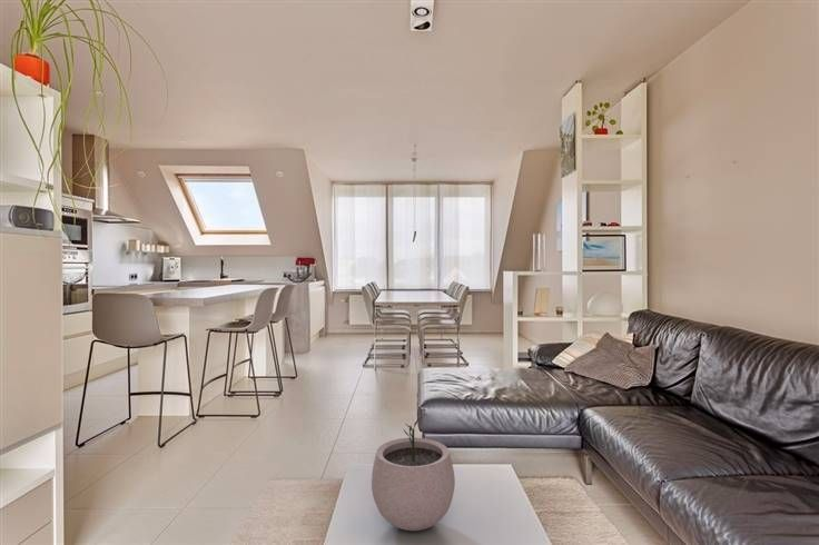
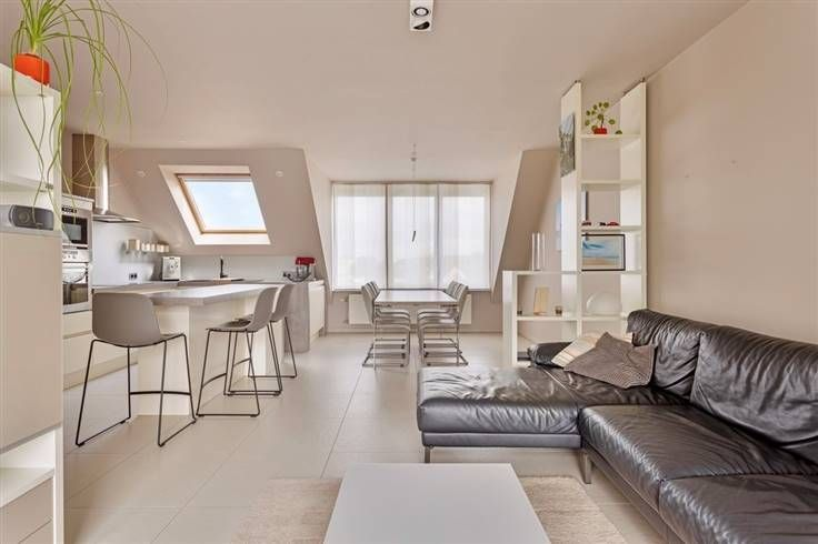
- plant pot [371,418,456,532]
